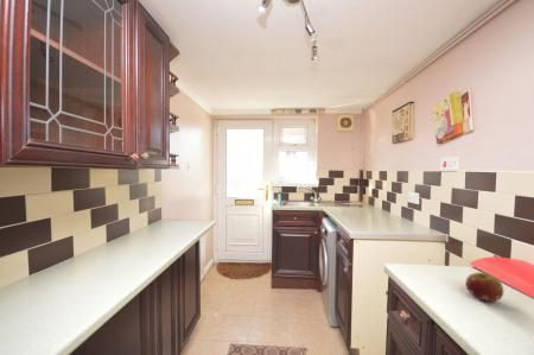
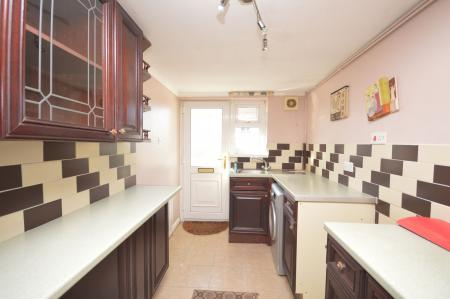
- fruit [464,272,504,303]
